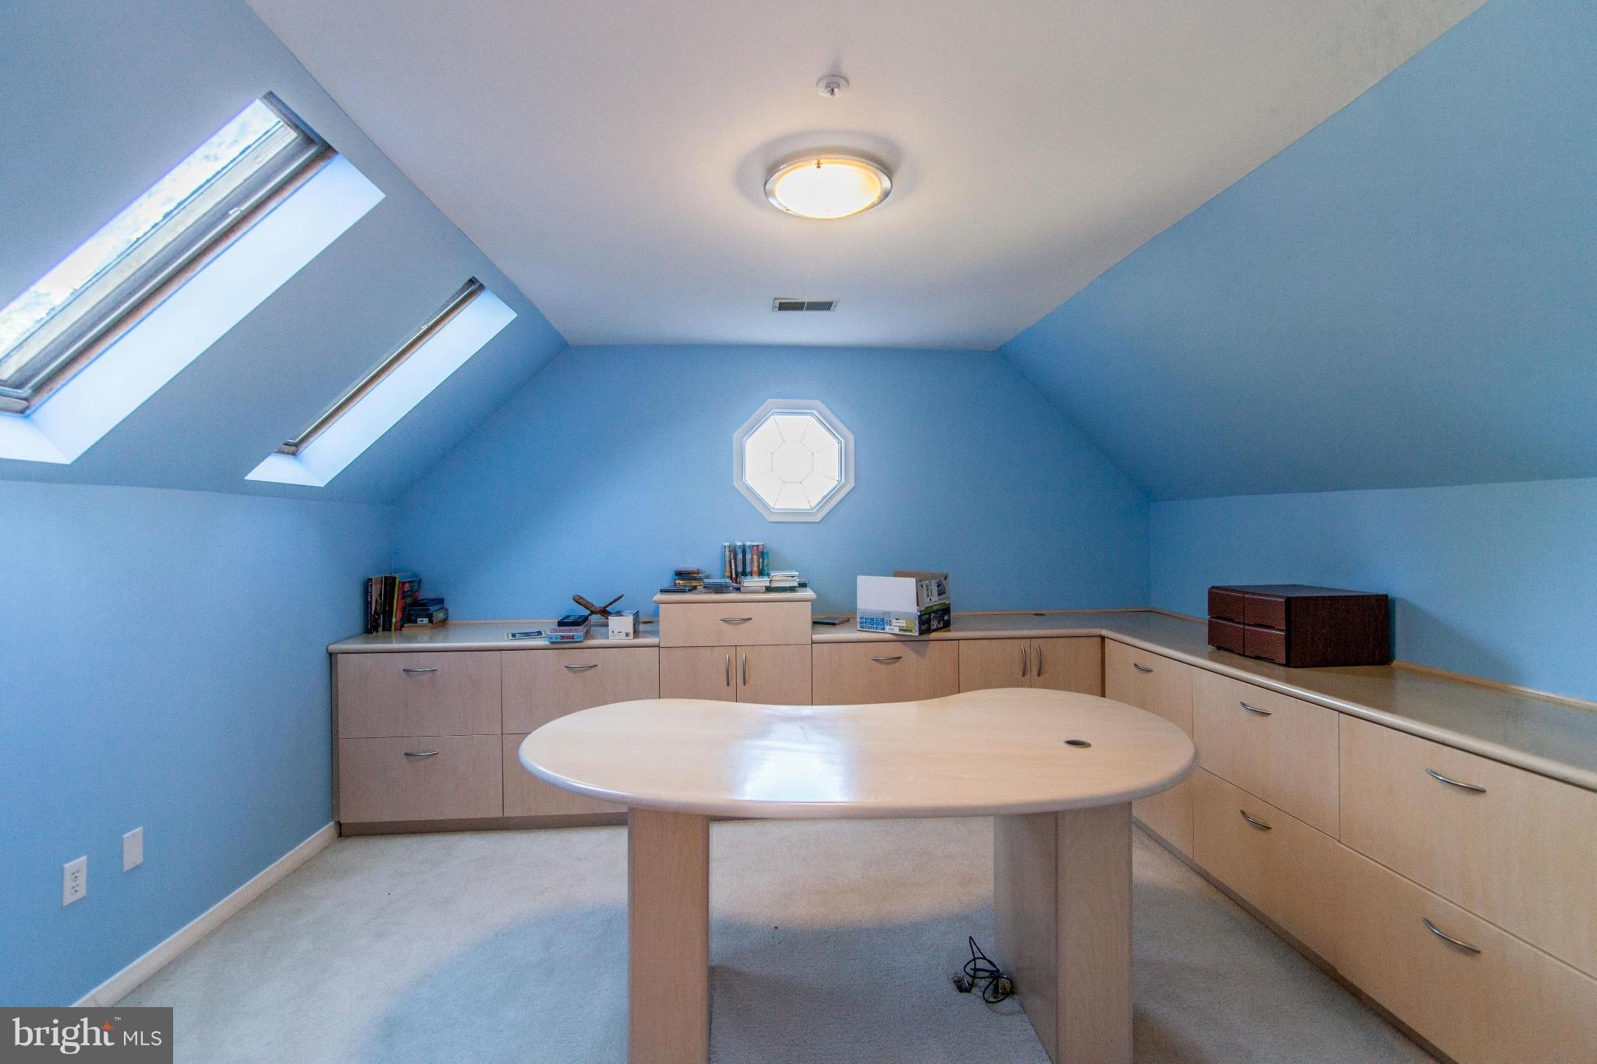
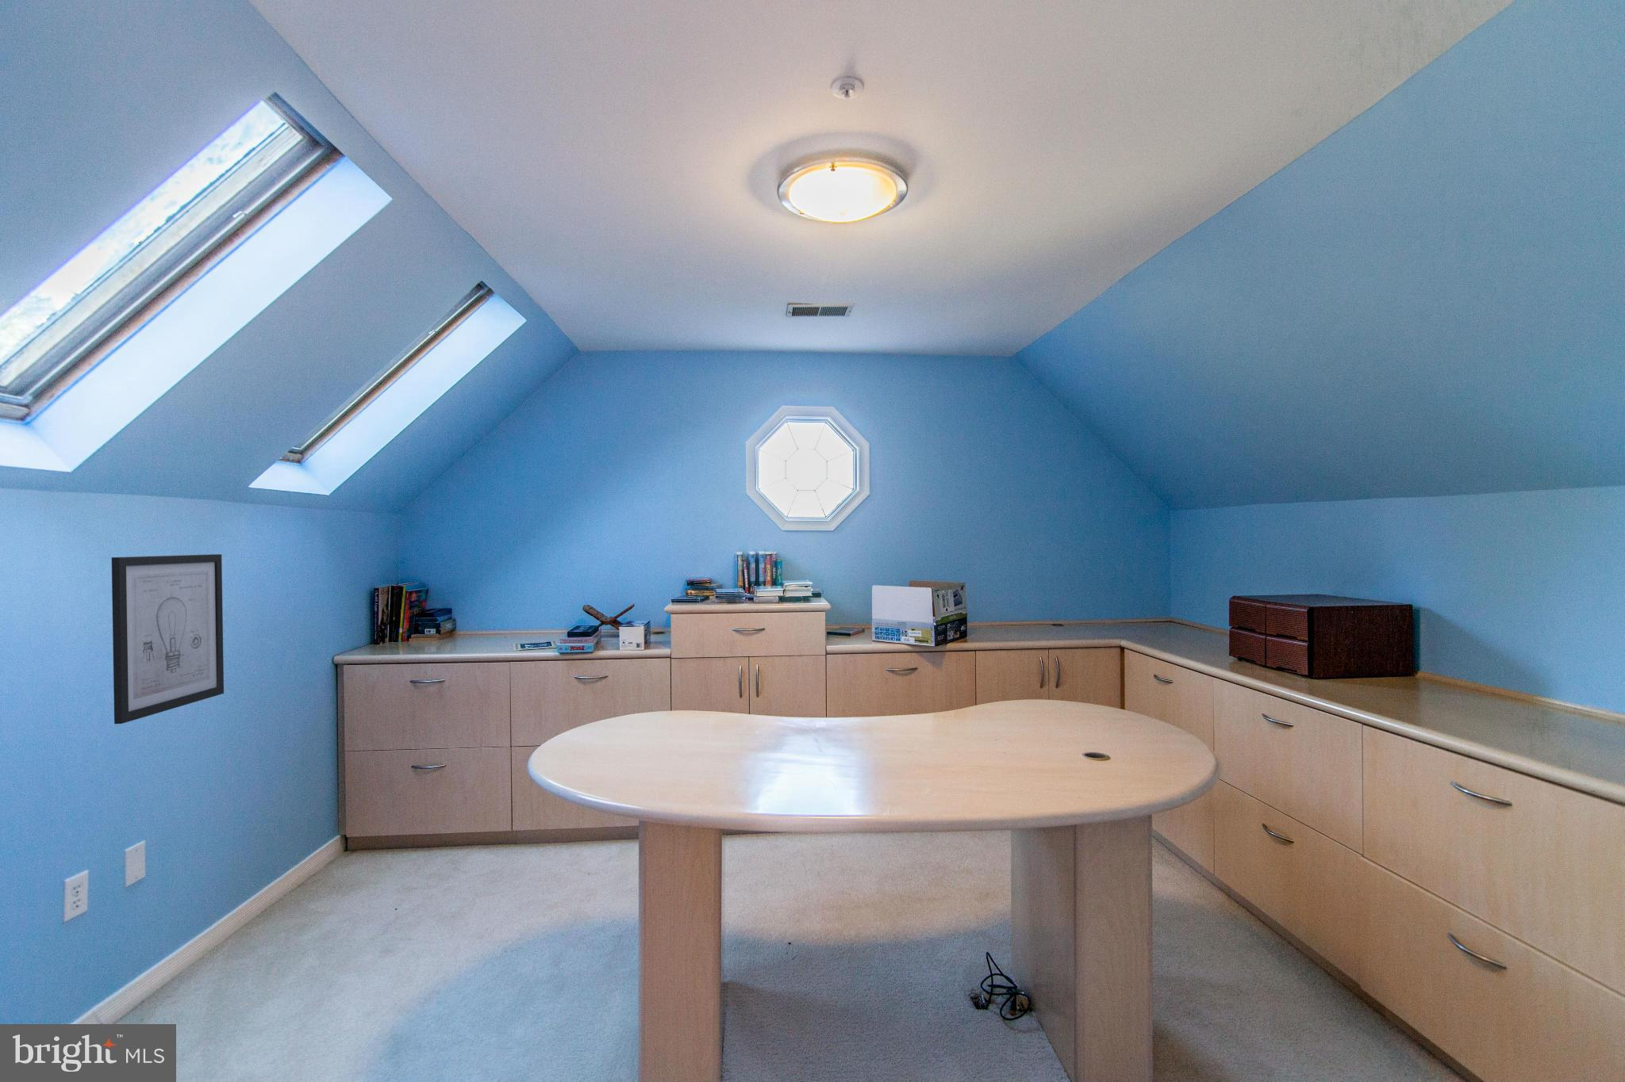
+ wall art [111,553,225,725]
